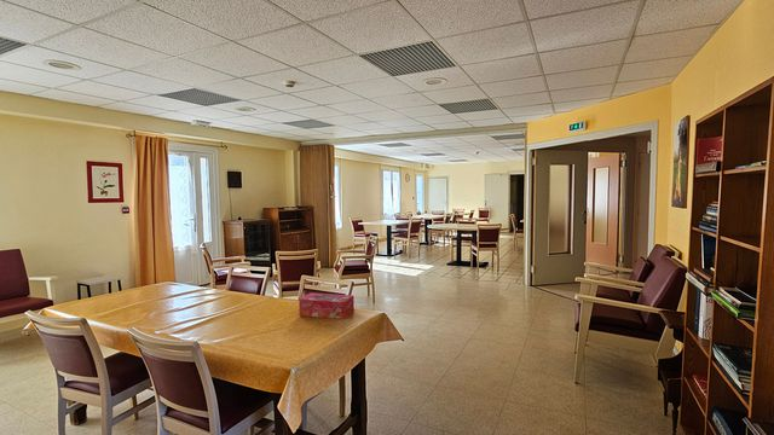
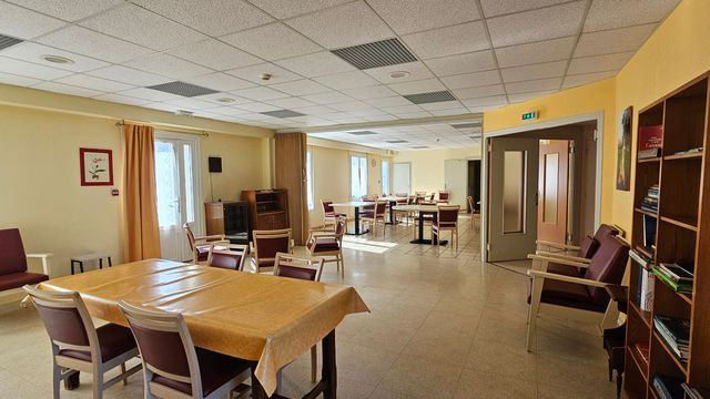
- tissue box [298,291,356,320]
